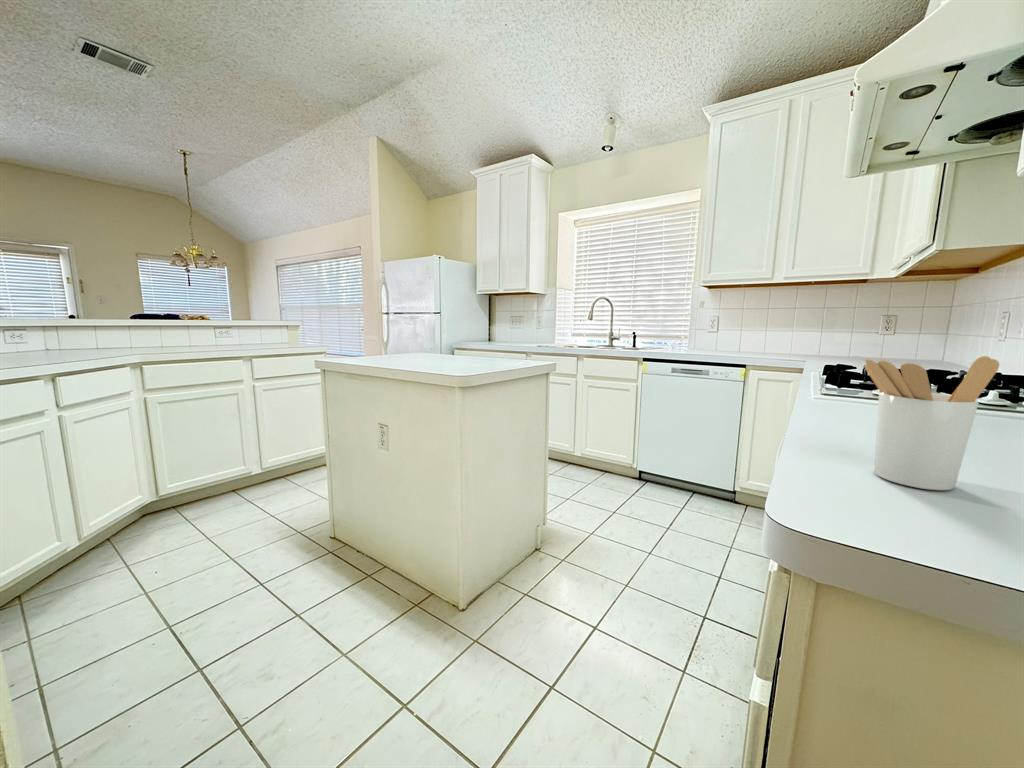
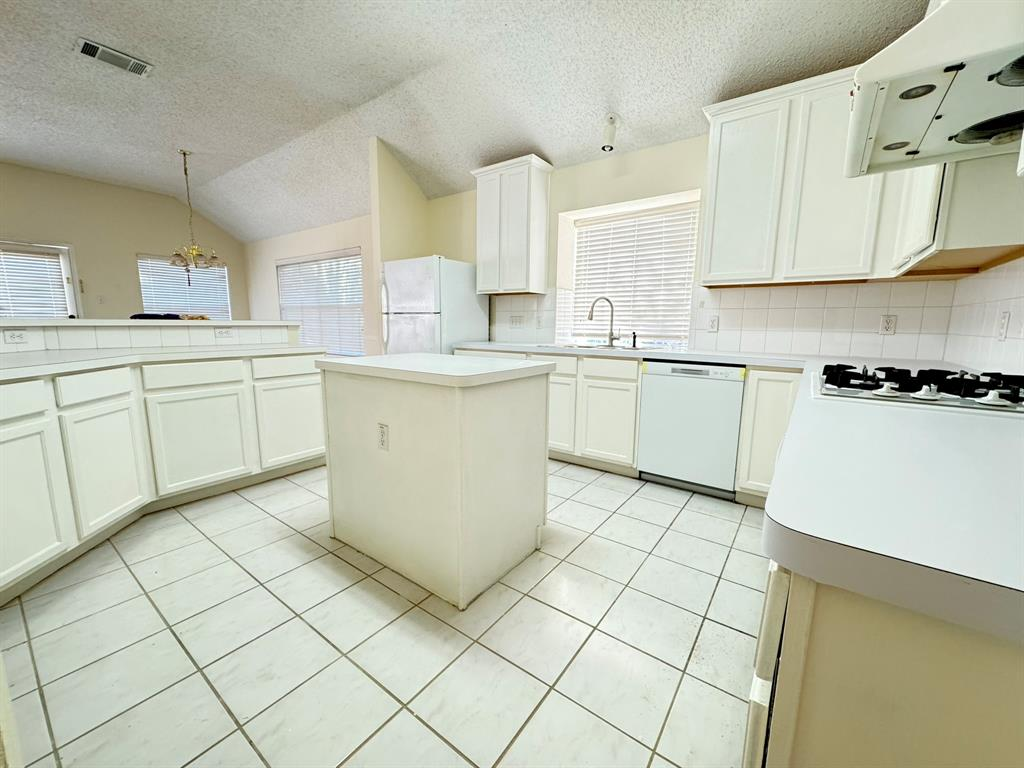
- utensil holder [863,355,1000,491]
